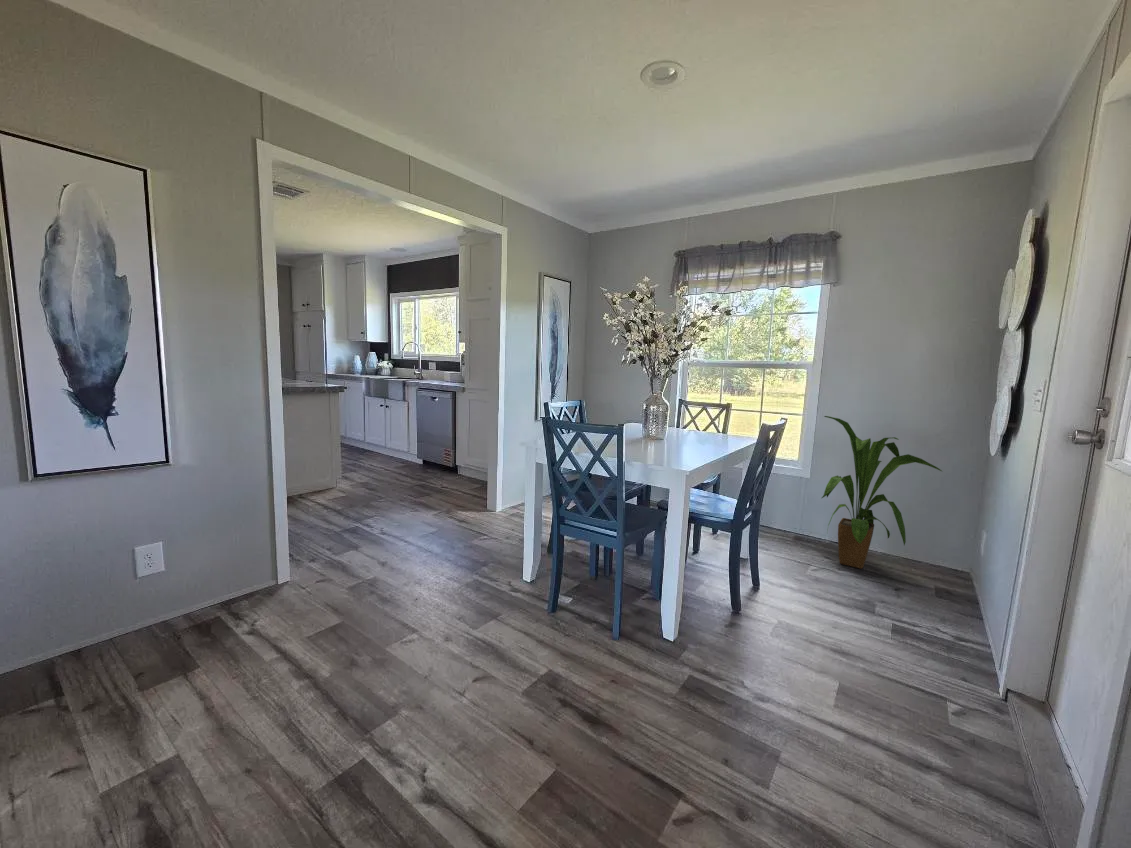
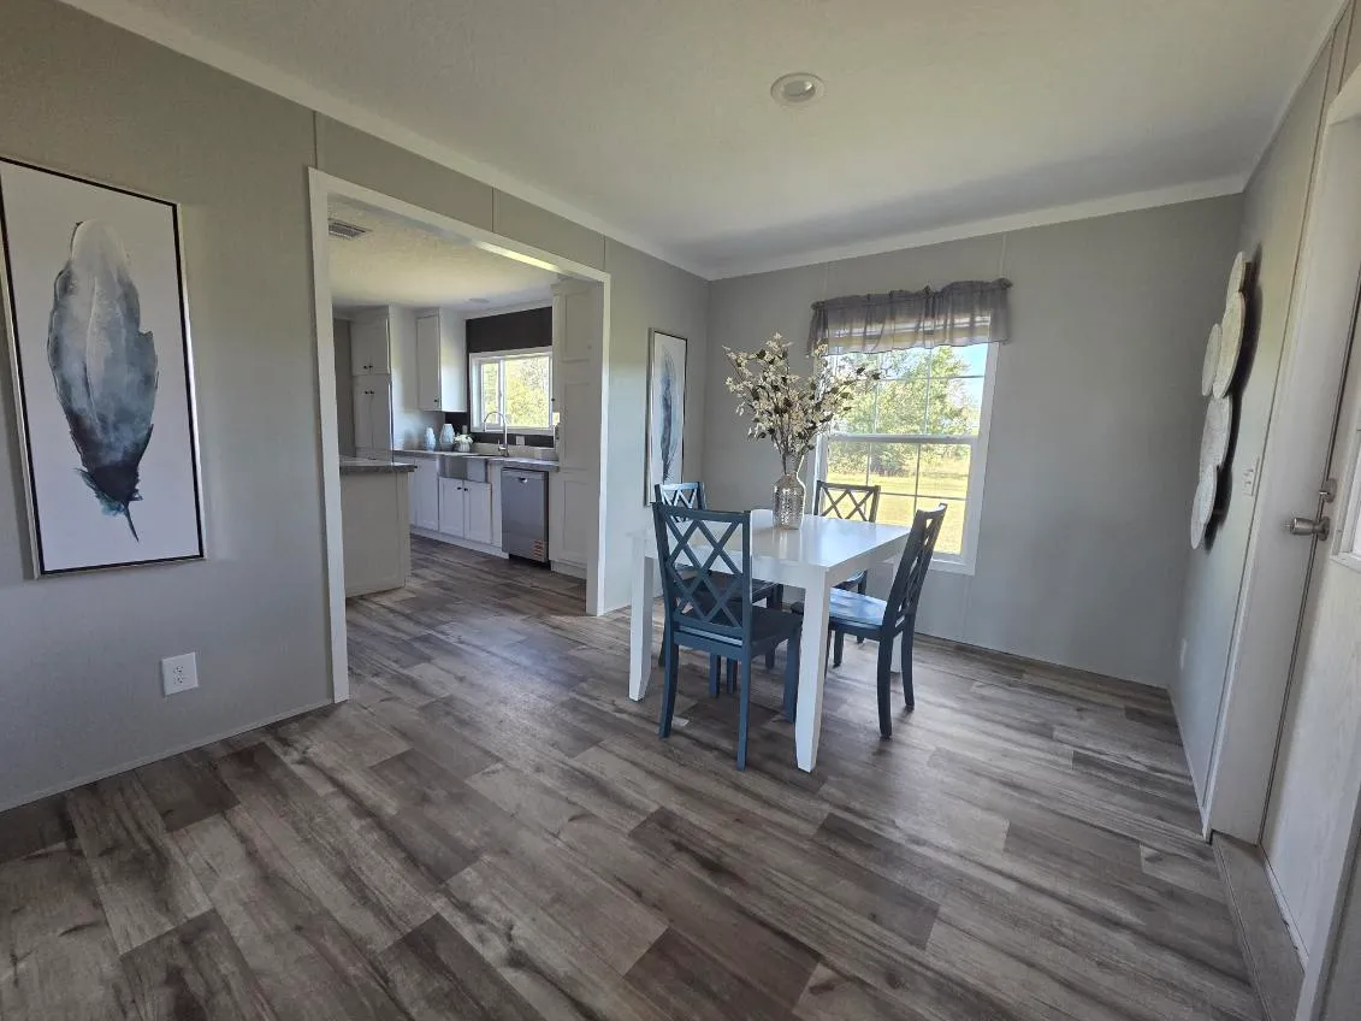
- house plant [821,415,943,570]
